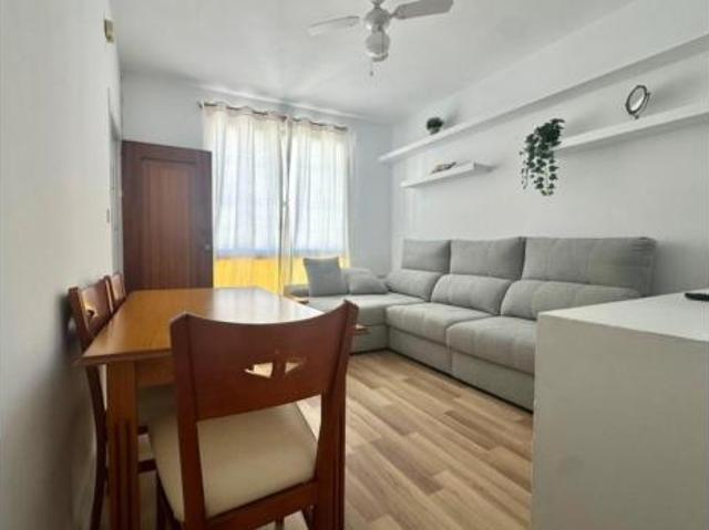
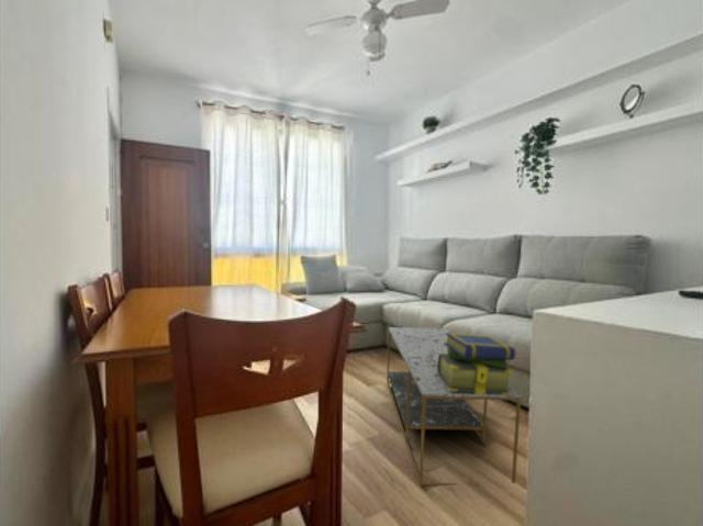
+ stack of books [437,333,516,395]
+ coffee table [386,326,522,486]
